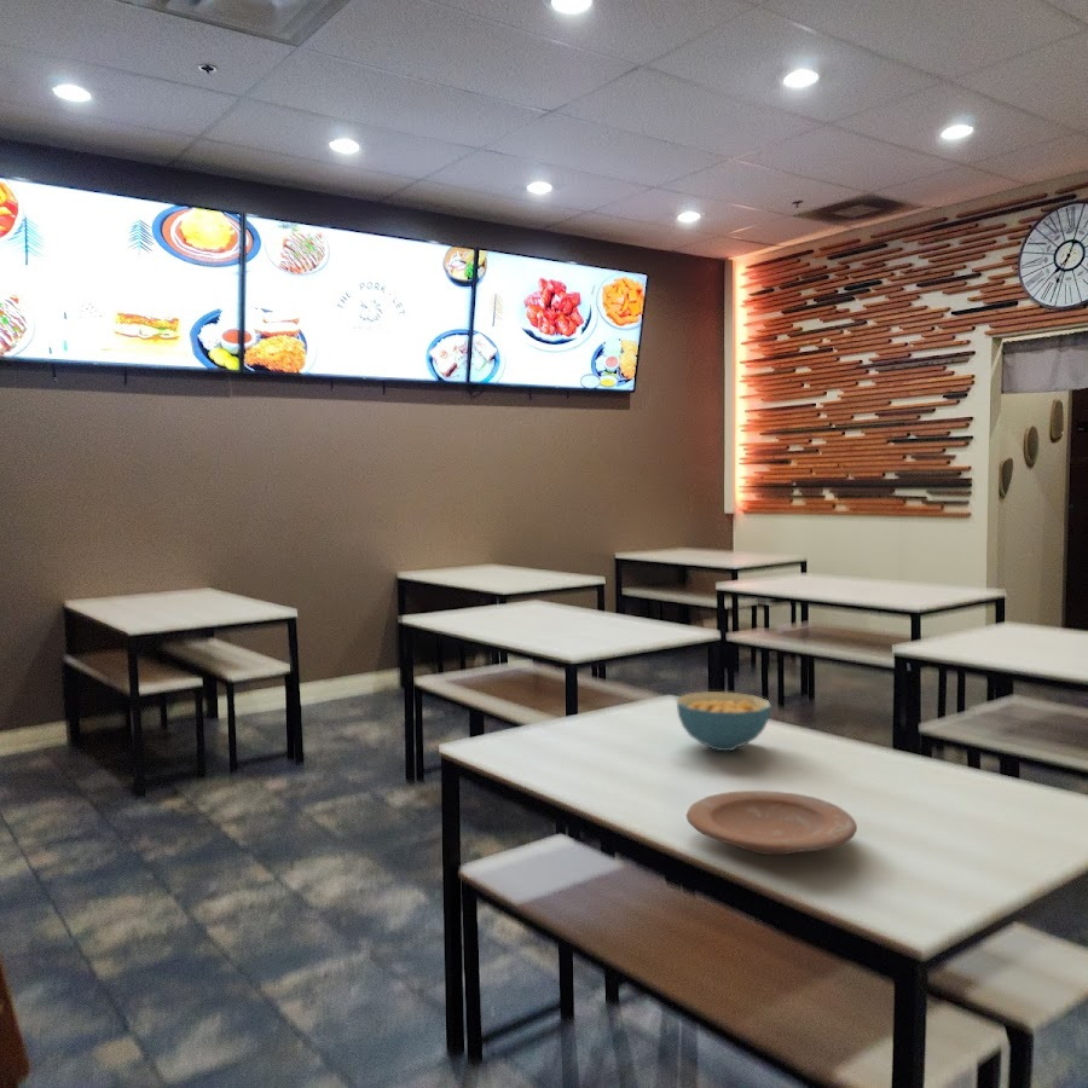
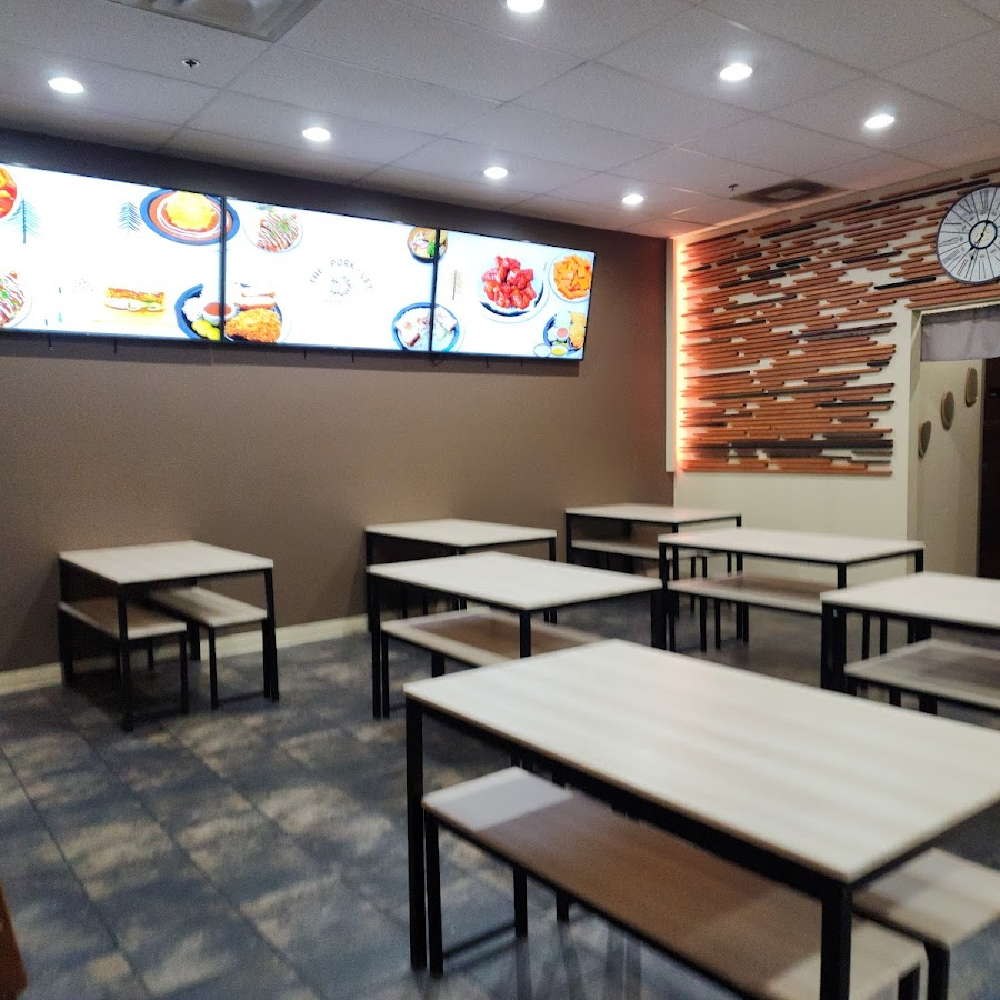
- cereal bowl [676,690,772,752]
- plate [685,789,858,856]
